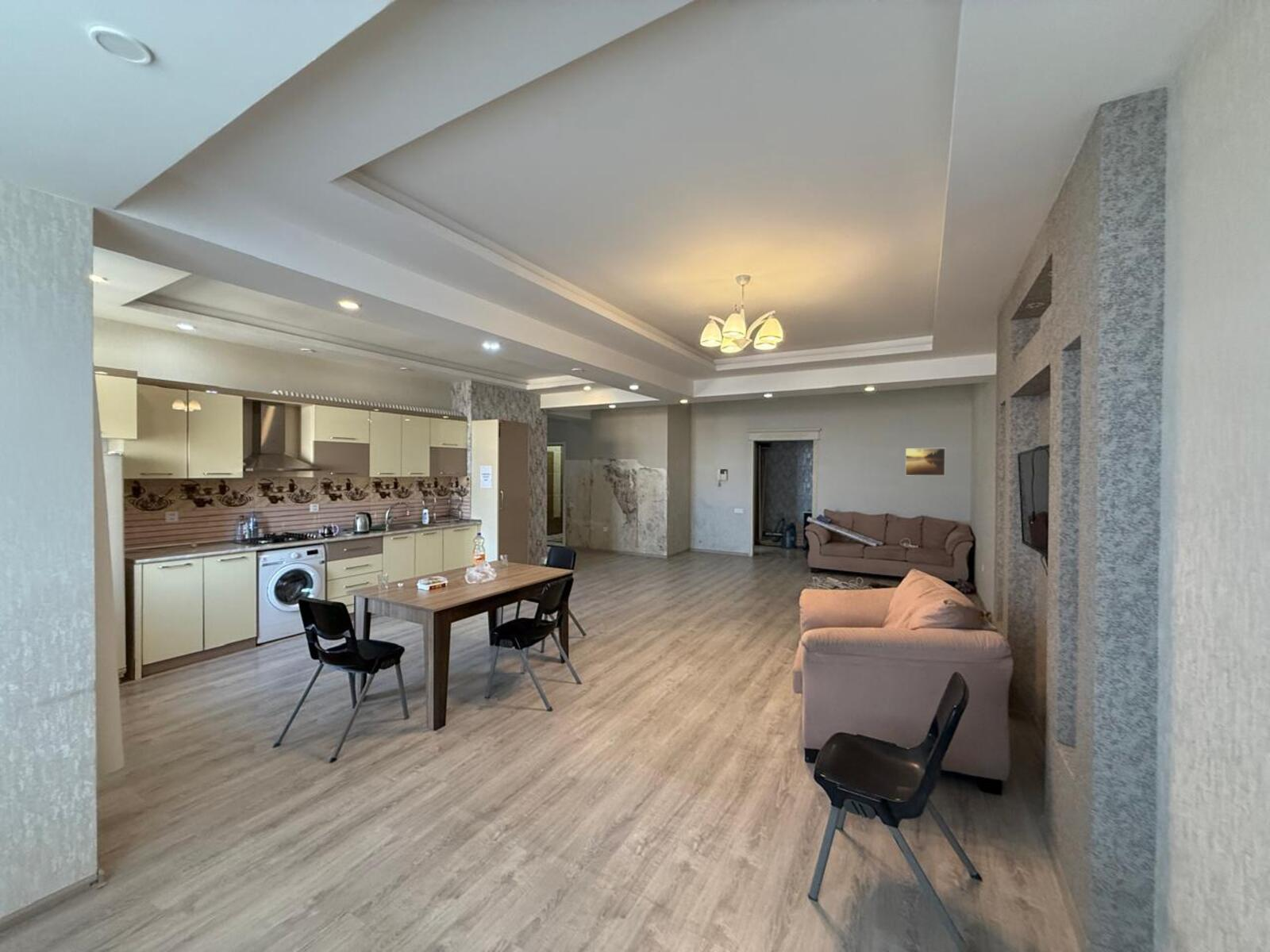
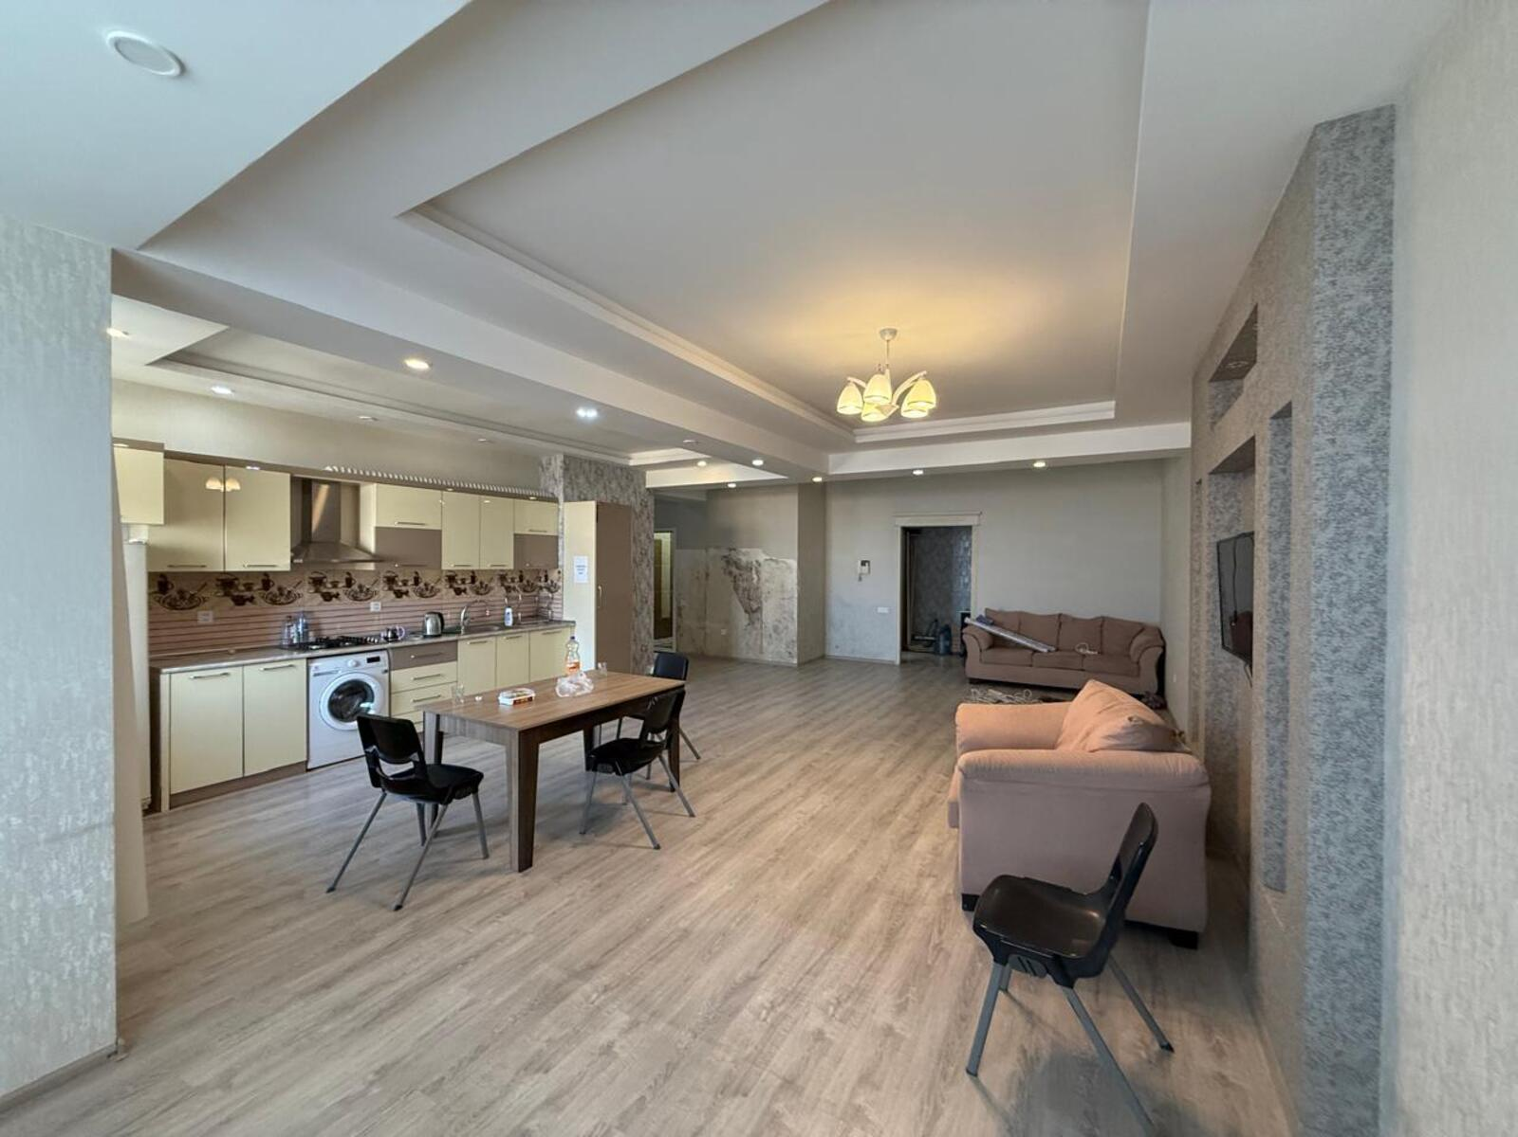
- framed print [905,447,946,477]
